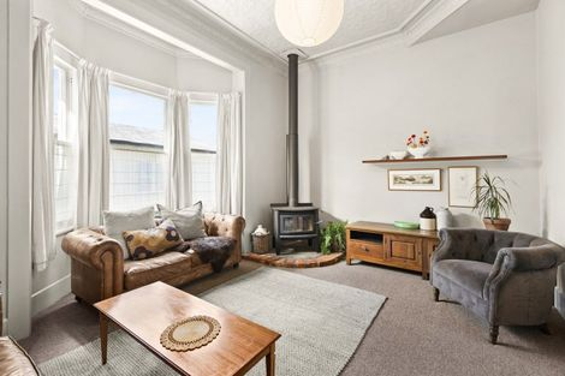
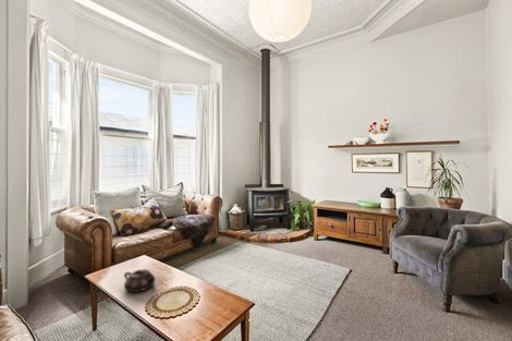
+ teapot [123,268,157,293]
